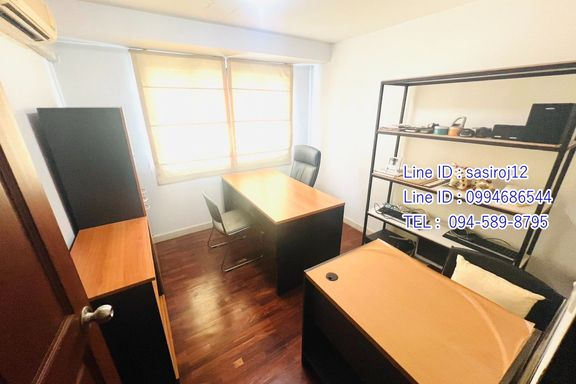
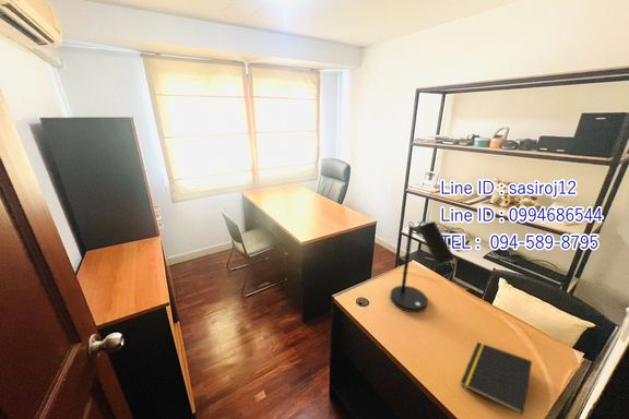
+ desk lamp [389,220,456,313]
+ notepad [460,340,533,416]
